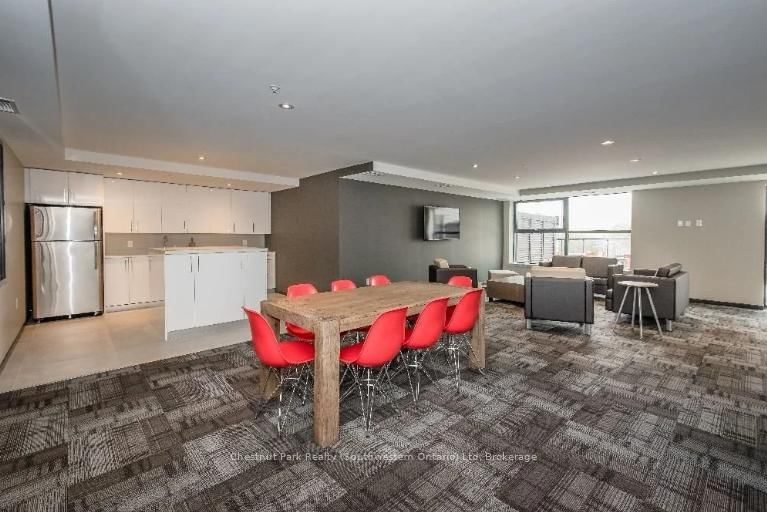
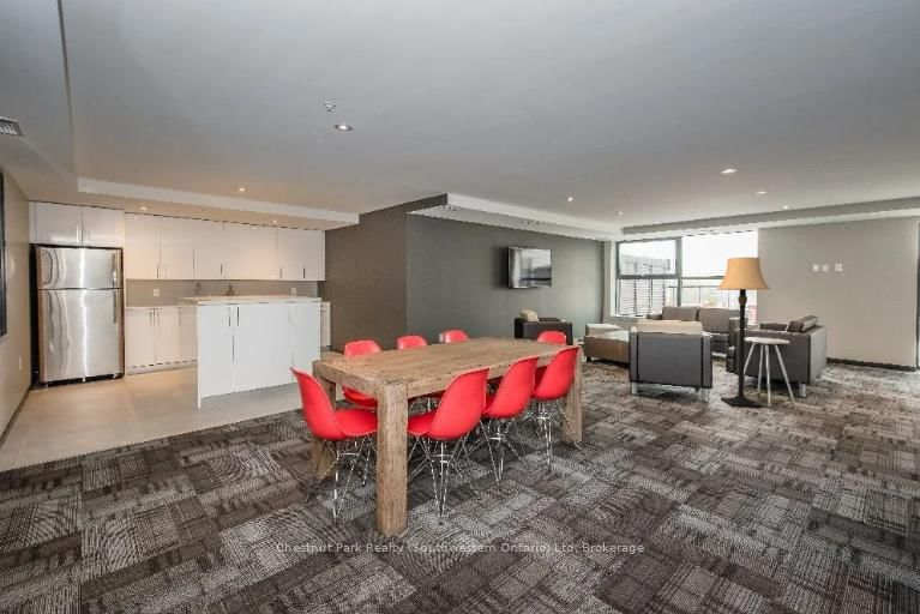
+ lamp [716,257,771,409]
